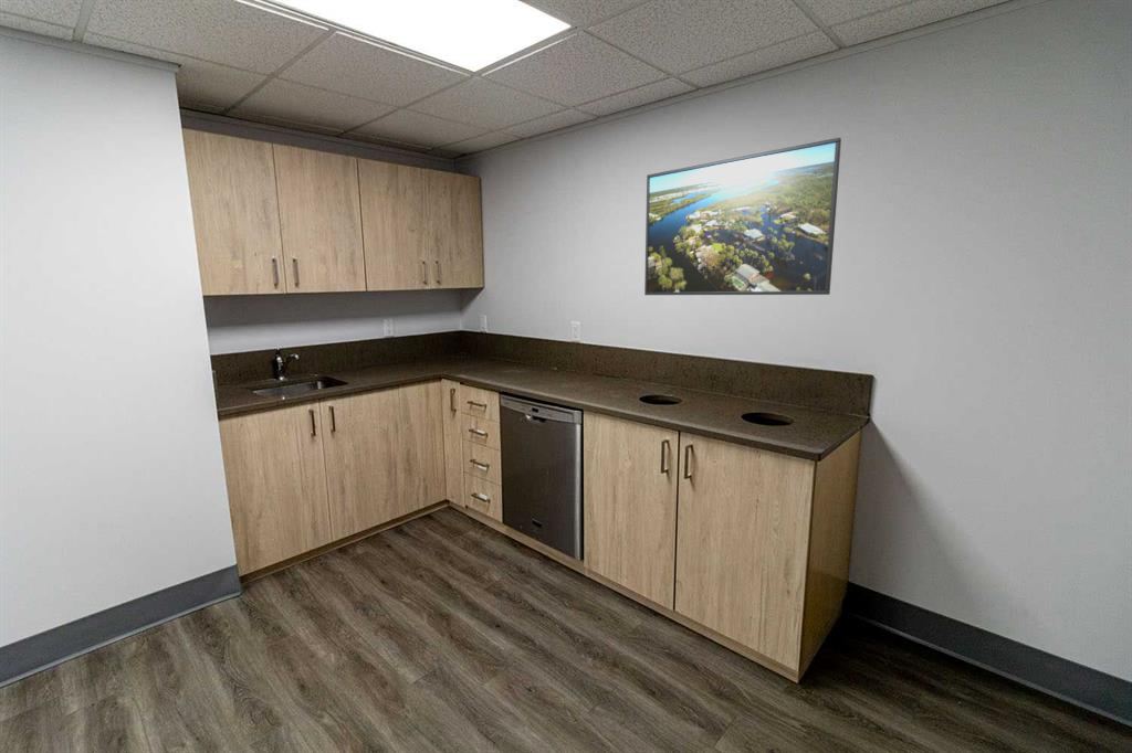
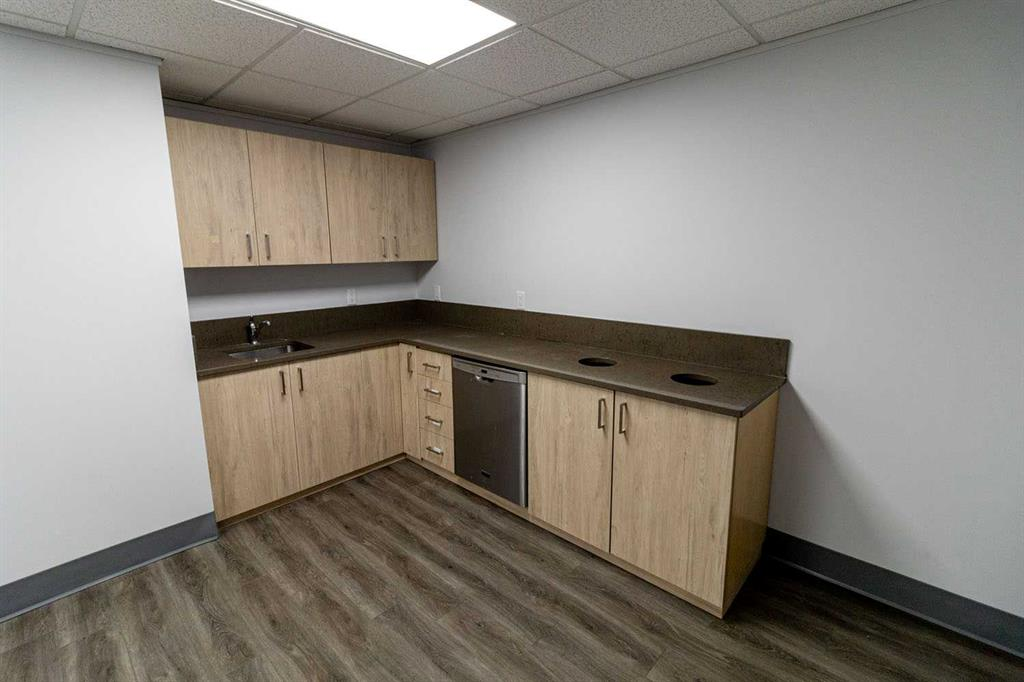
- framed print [643,137,842,296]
